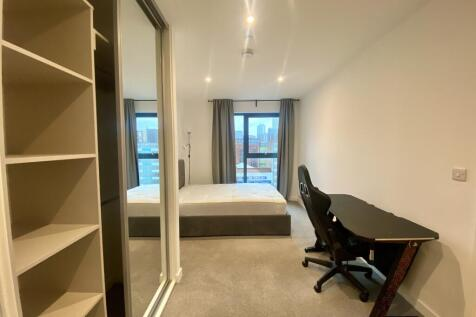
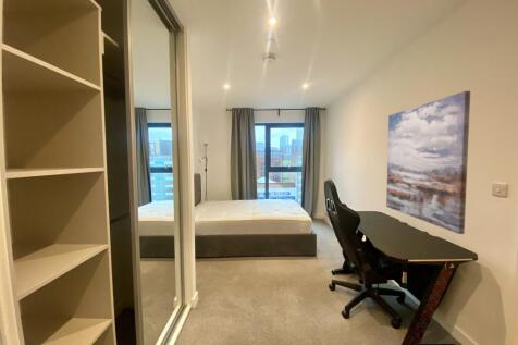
+ wall art [385,90,471,235]
